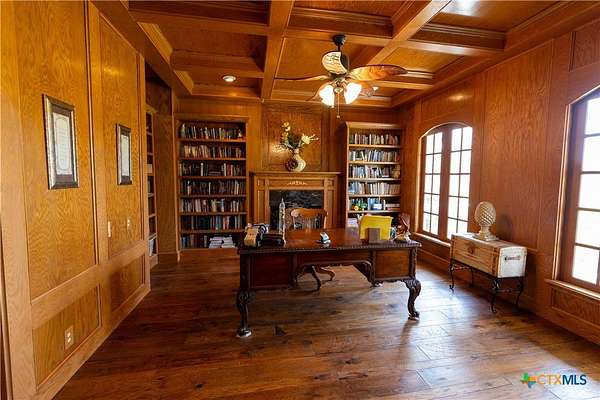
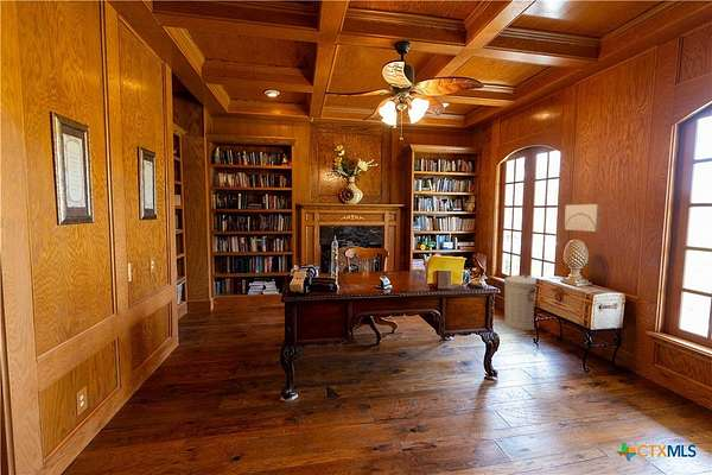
+ wall art [564,203,602,233]
+ trash can [503,273,540,331]
